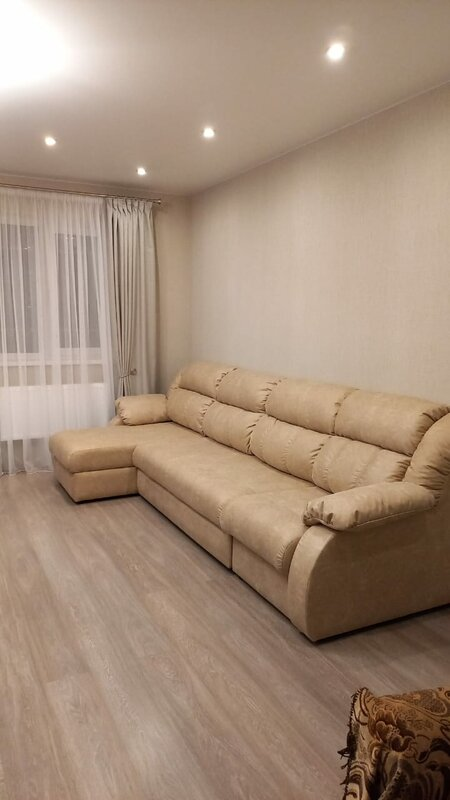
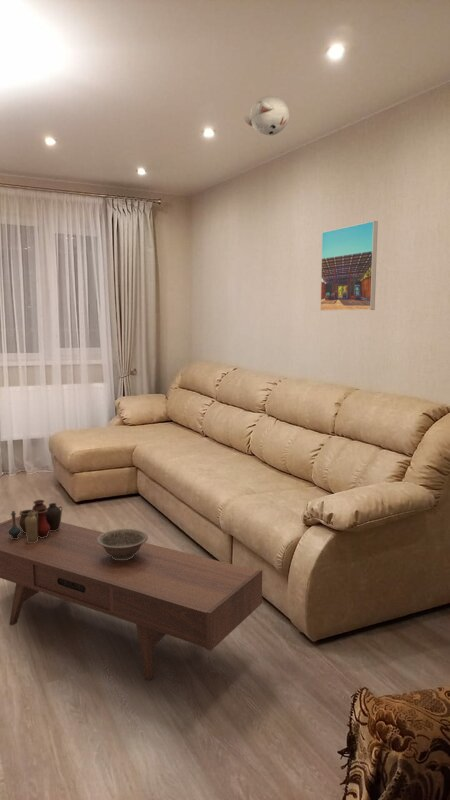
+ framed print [319,220,379,312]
+ vase [8,499,63,543]
+ coffee table [0,515,263,681]
+ decorative bowl [97,528,149,560]
+ ceiling light [243,95,290,137]
